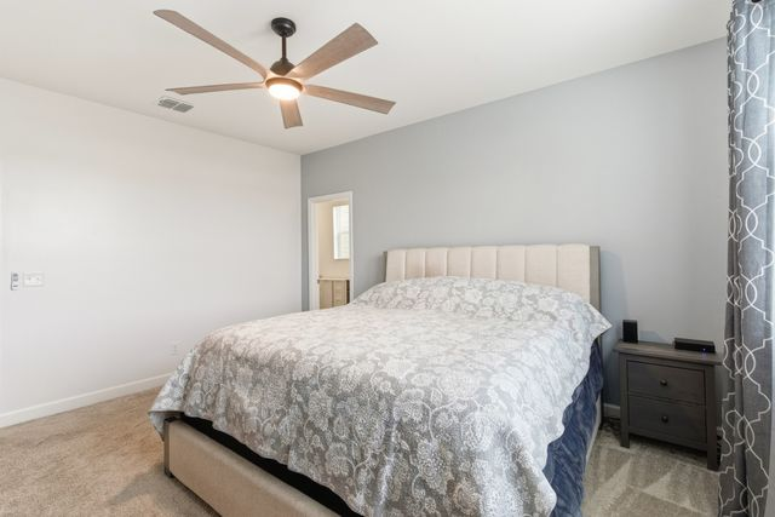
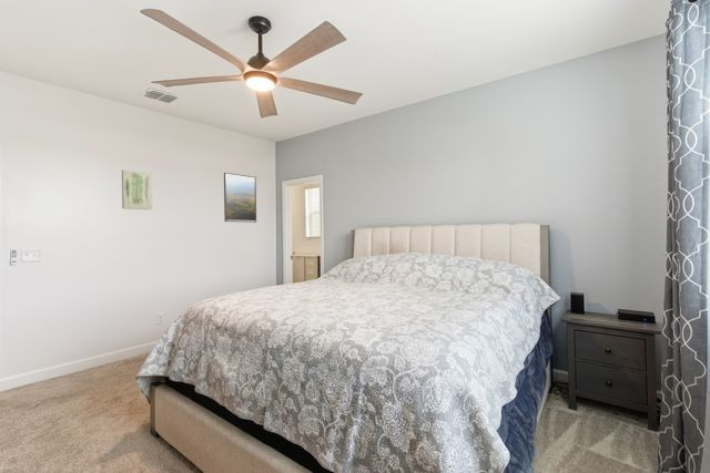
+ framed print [223,172,257,224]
+ wall art [121,169,153,210]
